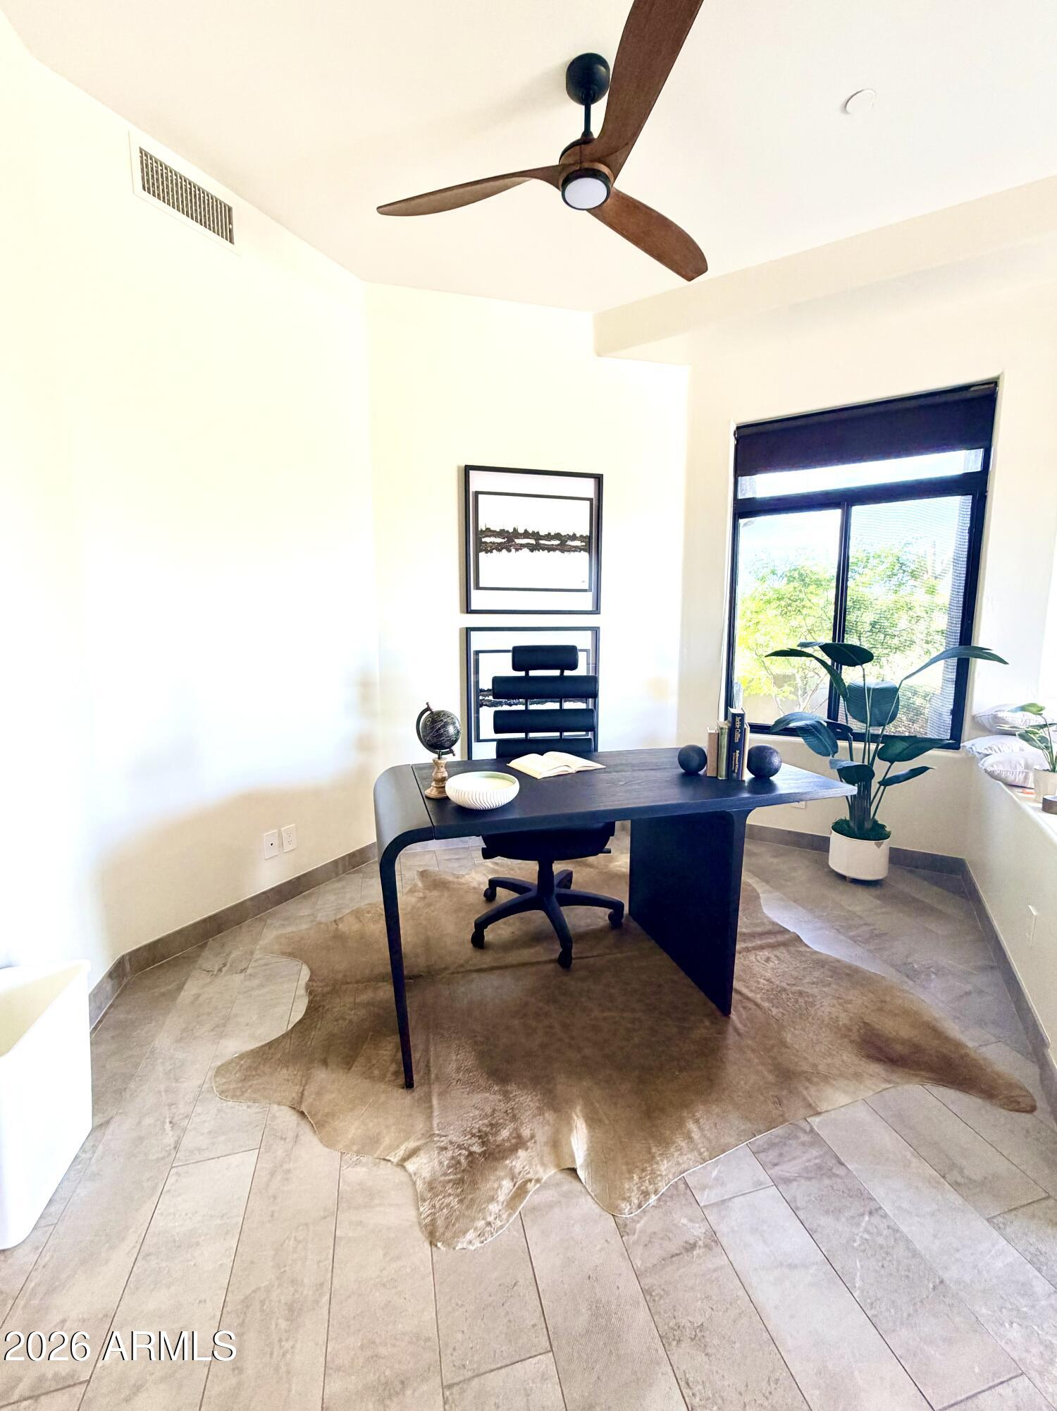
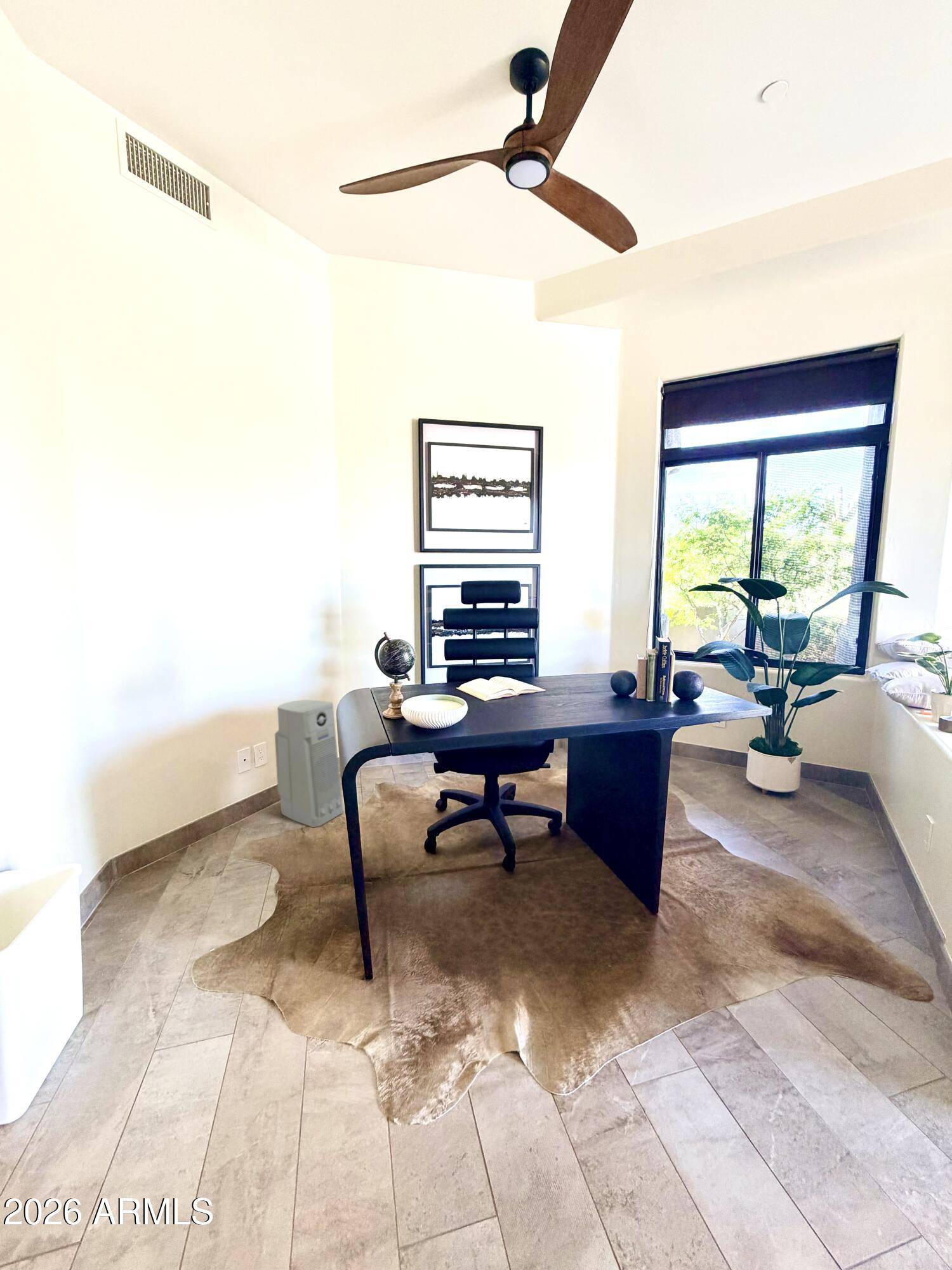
+ air purifier [274,699,343,828]
